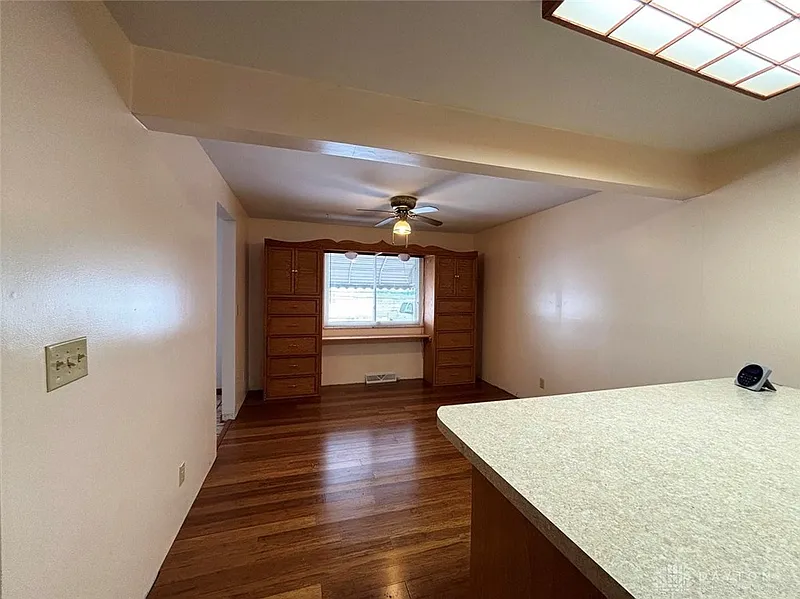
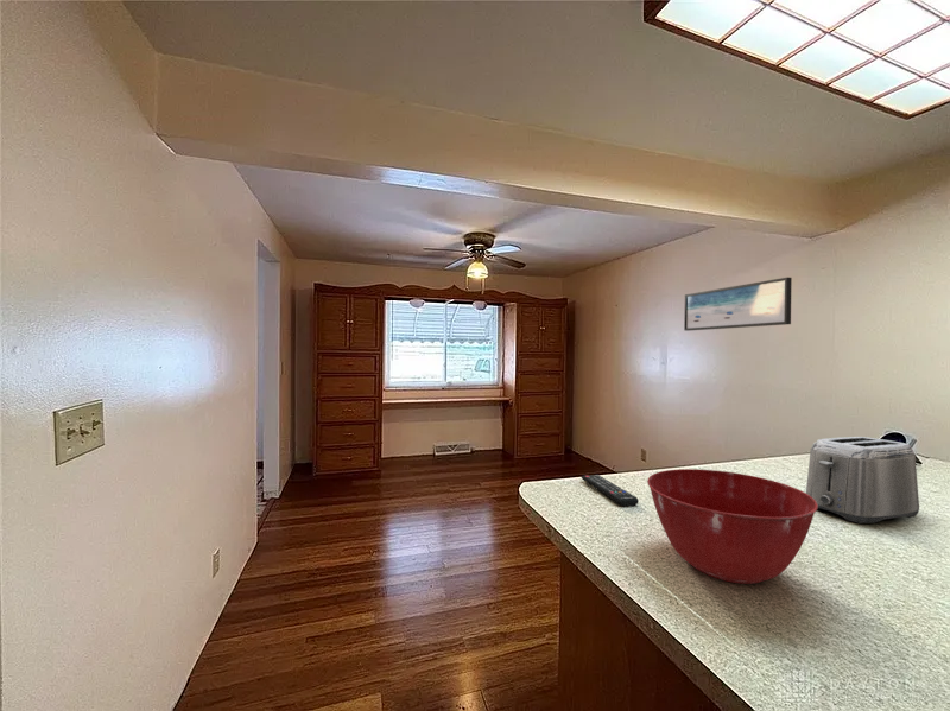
+ toaster [805,436,920,525]
+ mixing bowl [646,468,818,585]
+ remote control [581,474,640,508]
+ wall art [683,277,793,332]
